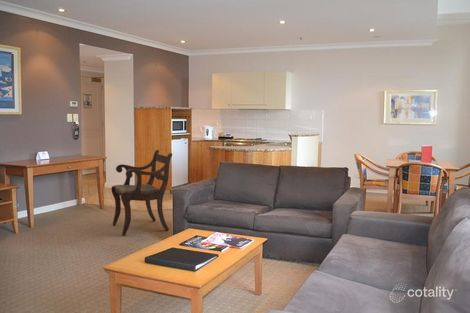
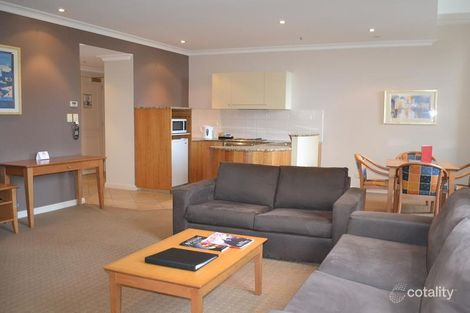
- armchair [110,149,173,237]
